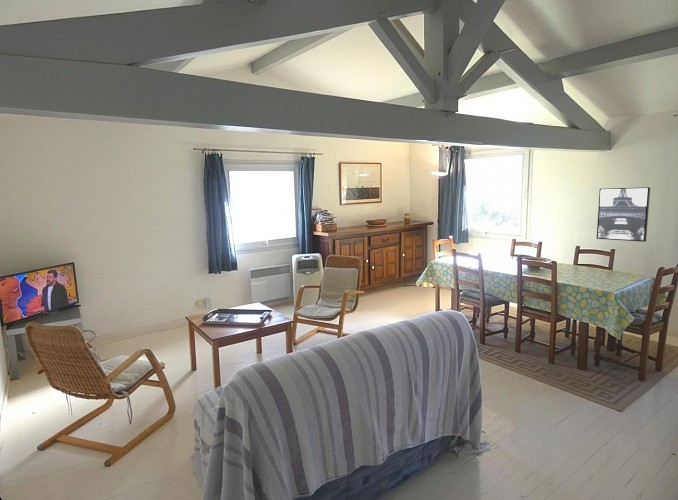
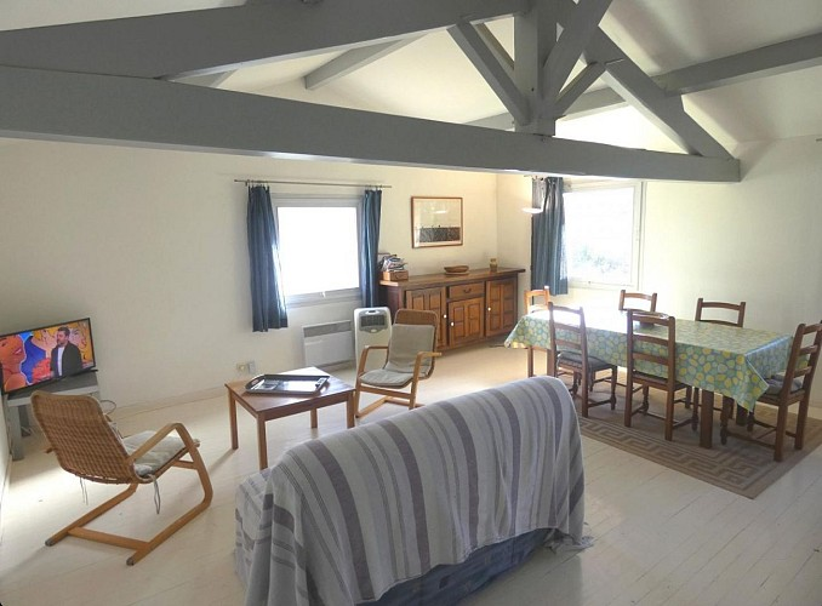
- wall art [596,186,651,243]
